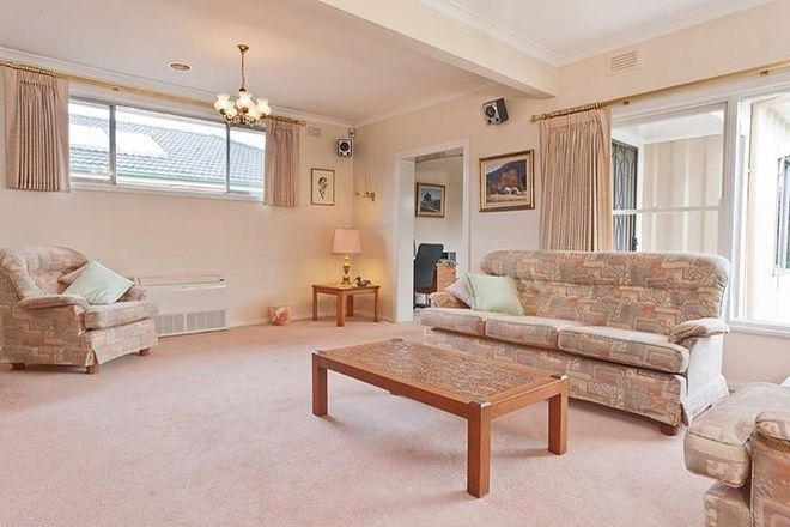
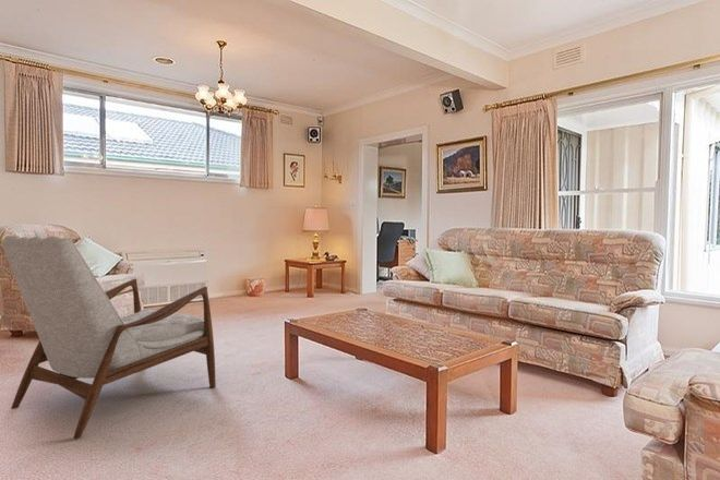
+ armchair [1,235,217,440]
